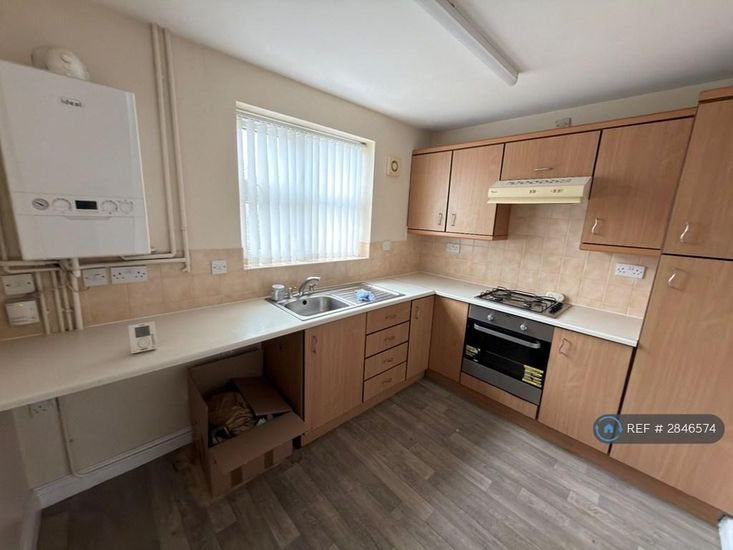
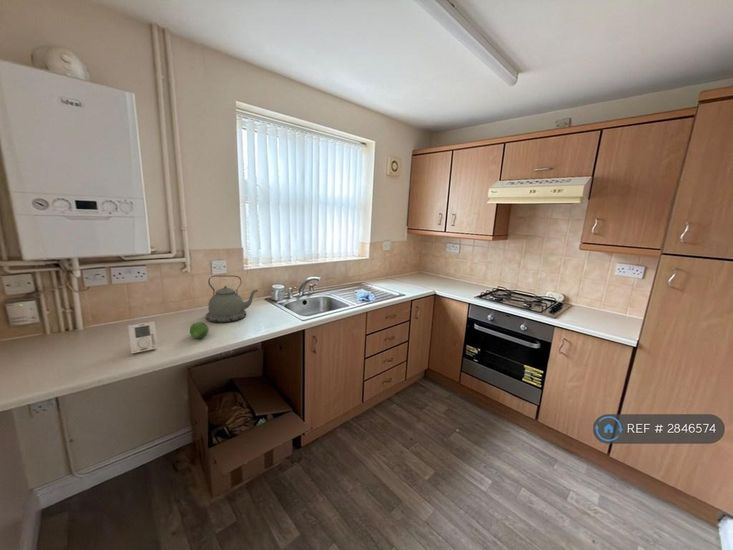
+ kettle [205,274,259,323]
+ fruit [189,321,210,339]
